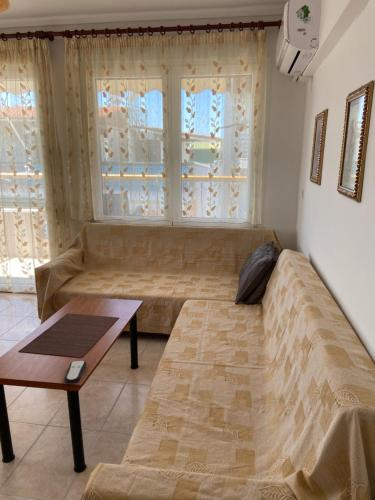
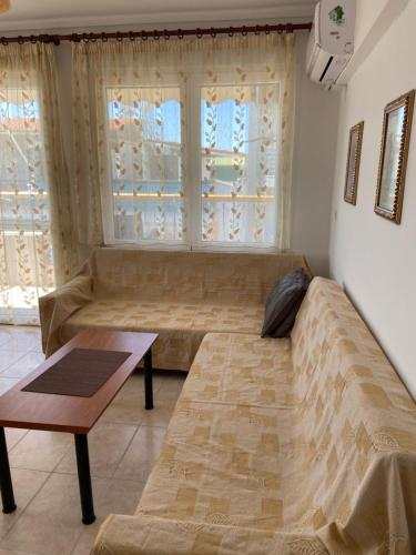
- remote control [64,359,87,384]
